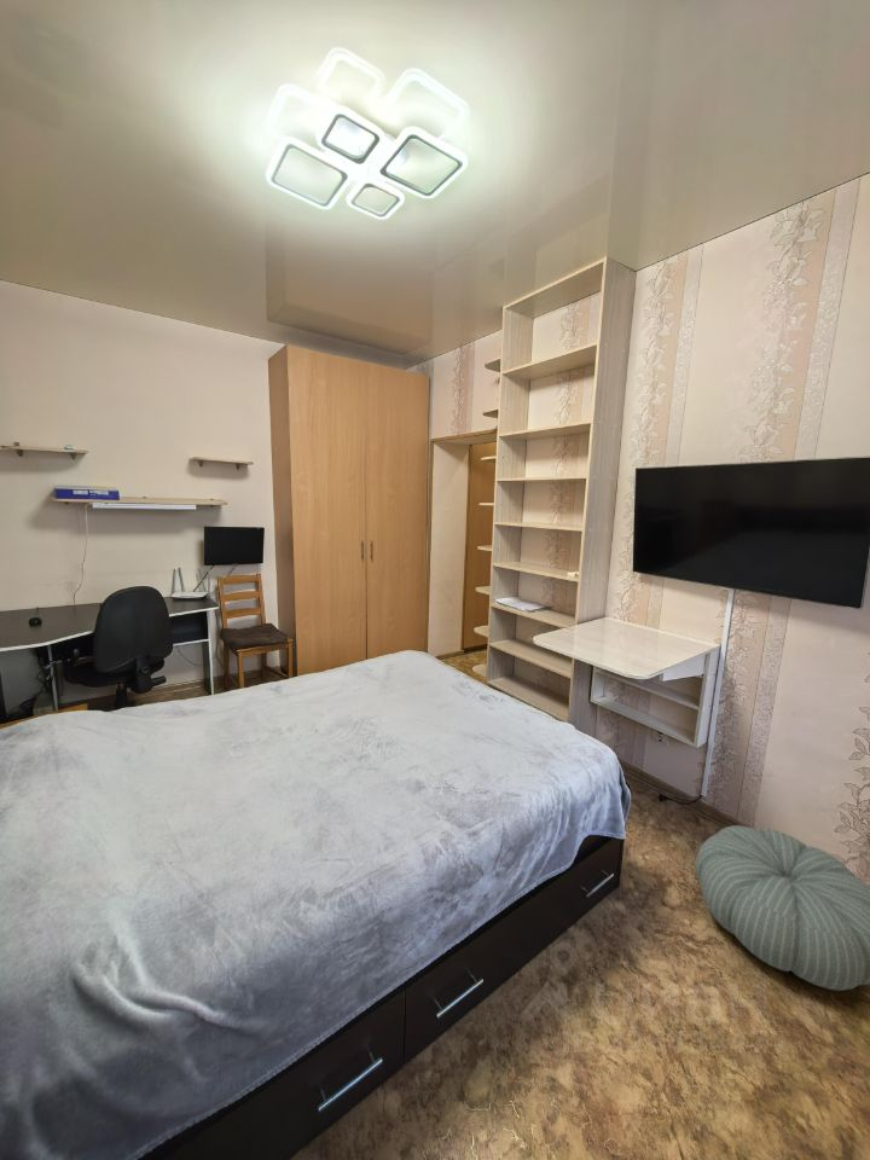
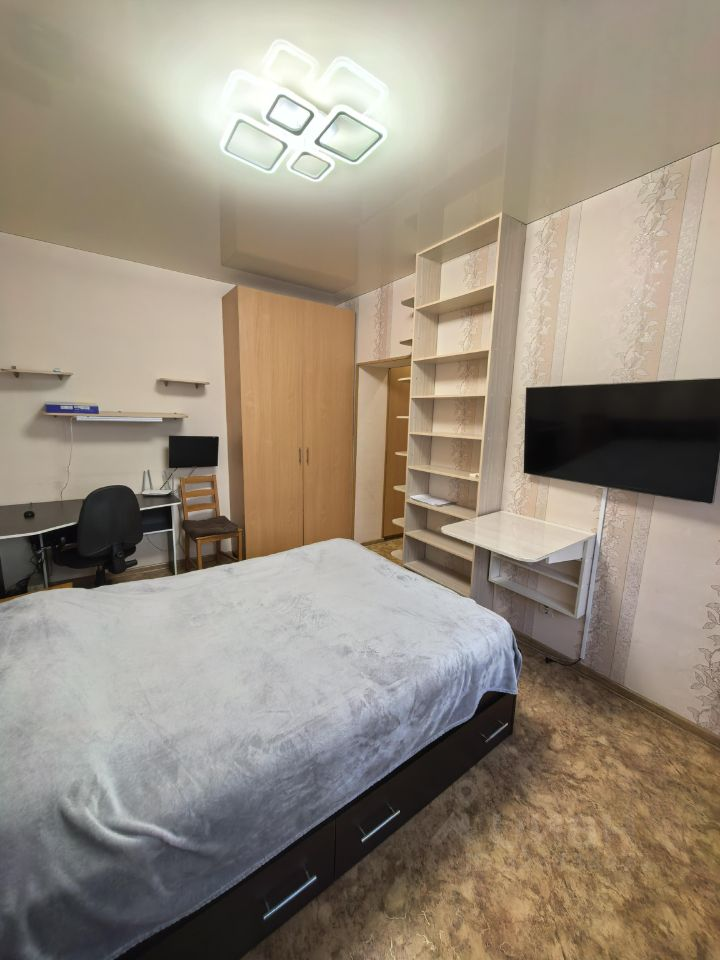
- pouf [694,824,870,992]
